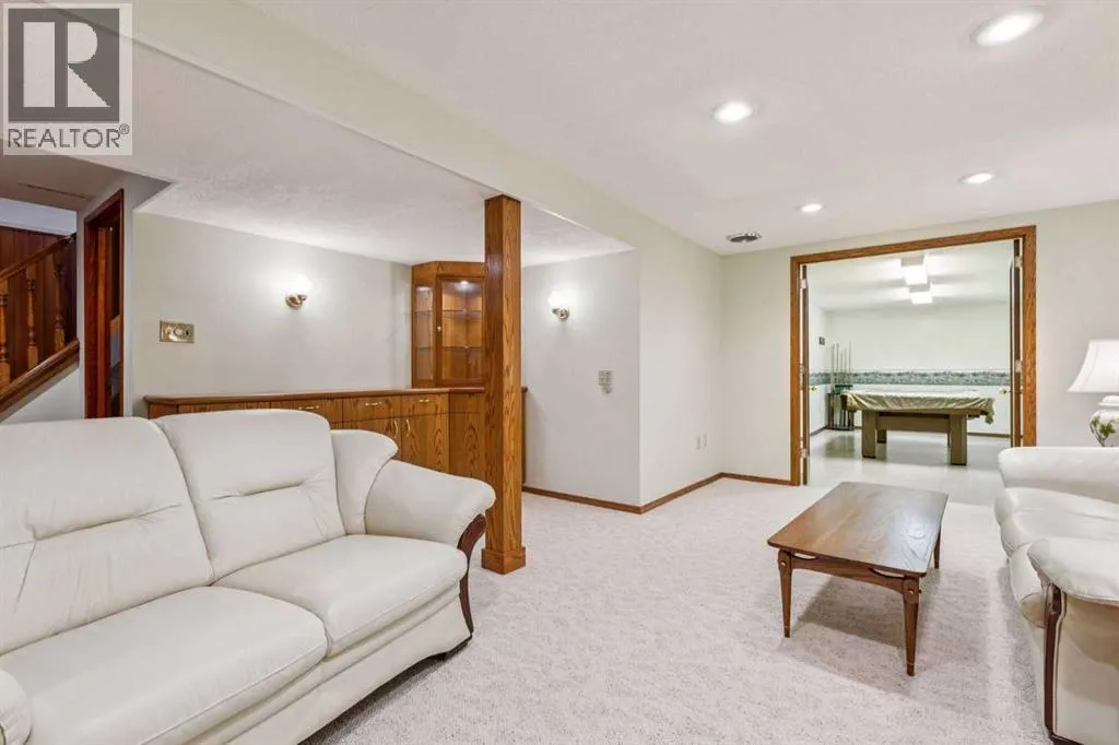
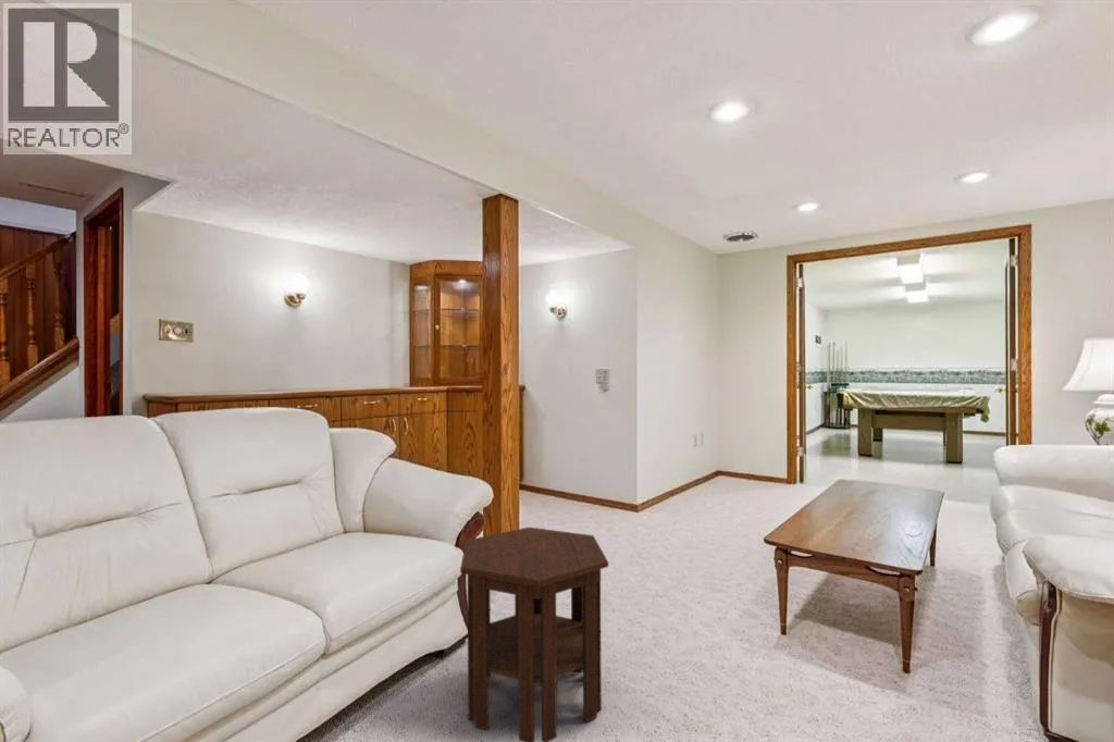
+ side table [459,527,609,742]
